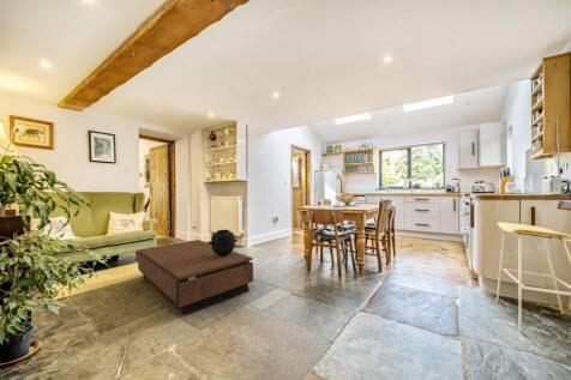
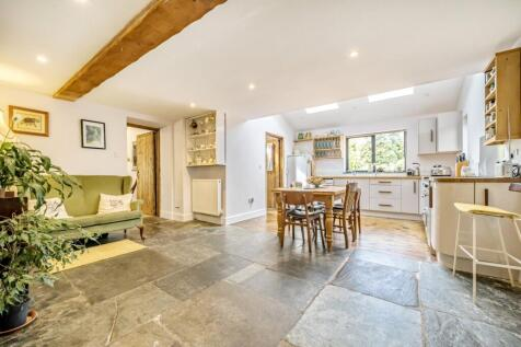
- decorative sphere [208,229,239,257]
- coffee table [137,239,254,316]
